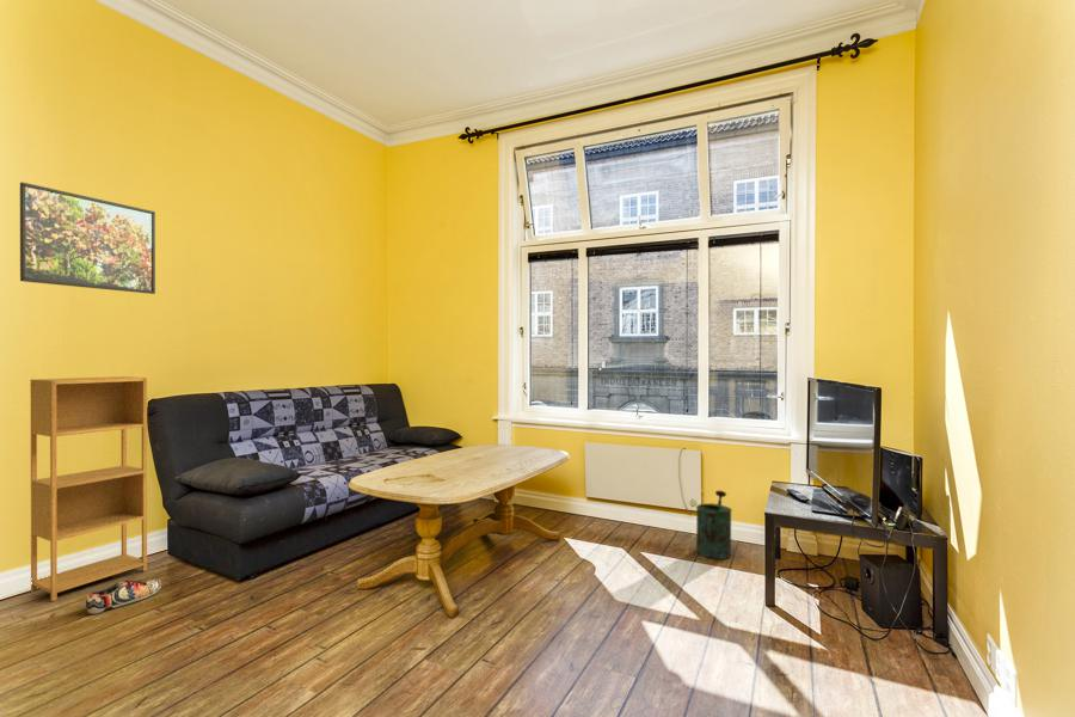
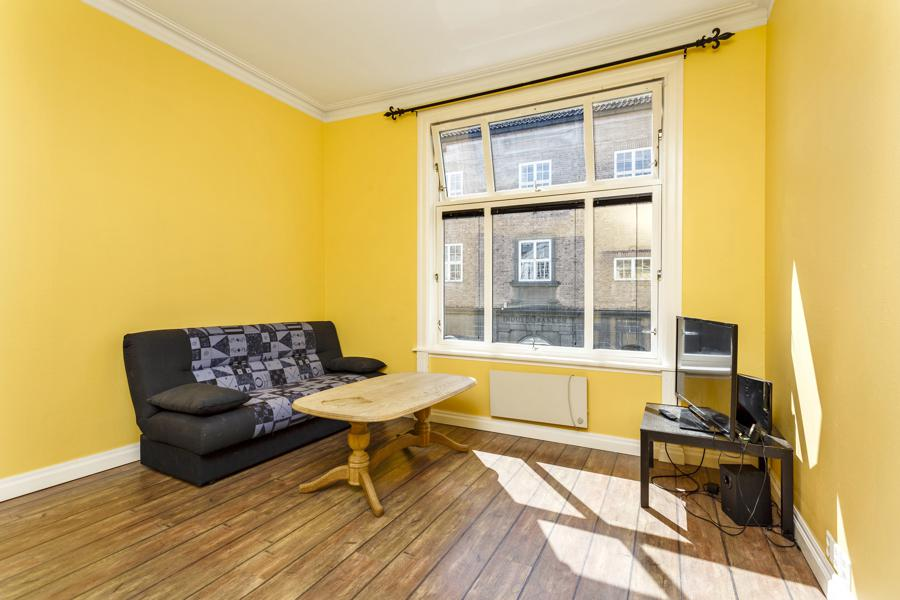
- watering can [695,489,733,560]
- shoe [85,578,162,615]
- shelving unit [30,375,148,602]
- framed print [19,180,156,295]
